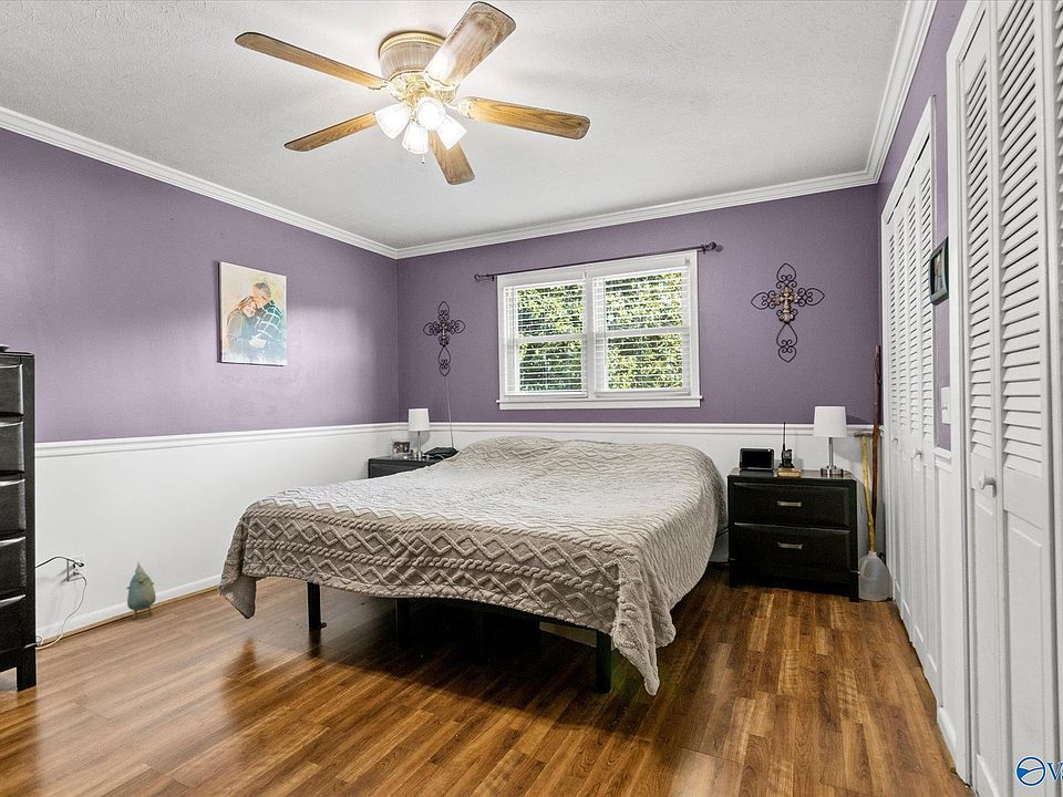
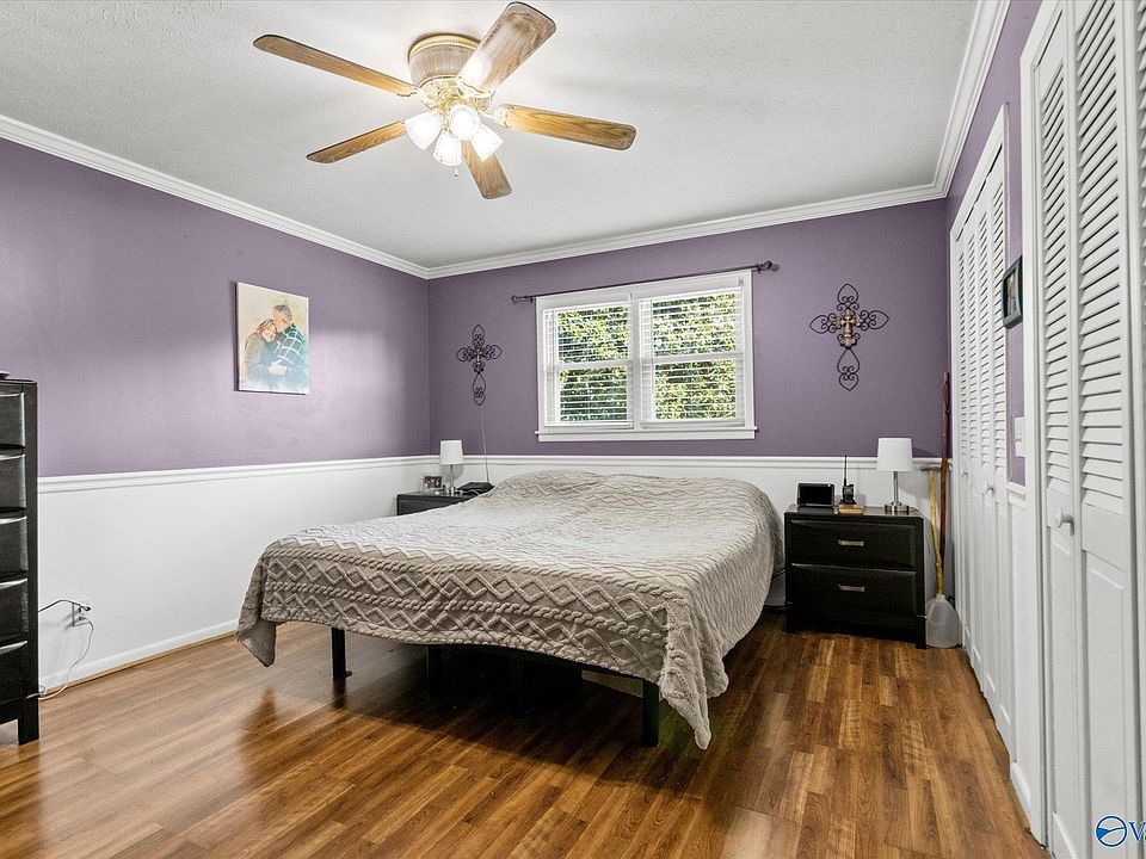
- plush toy [125,560,157,620]
